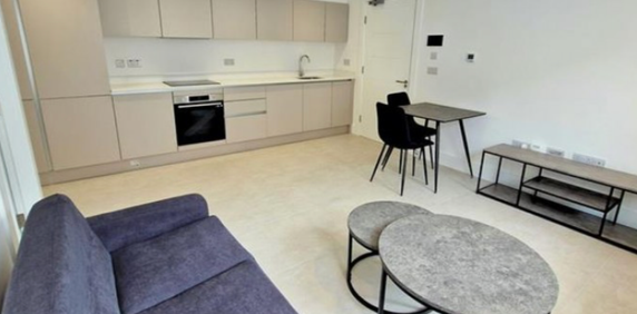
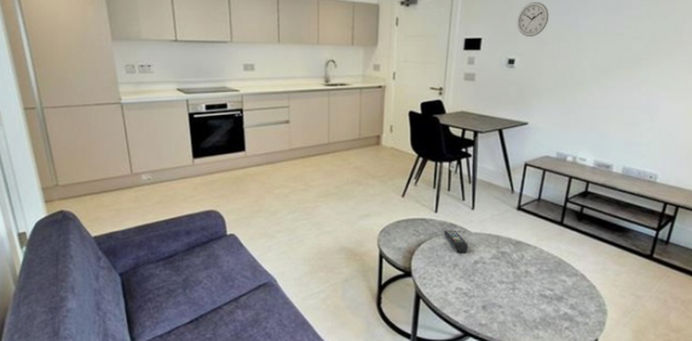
+ remote control [443,230,469,254]
+ wall clock [517,1,549,37]
